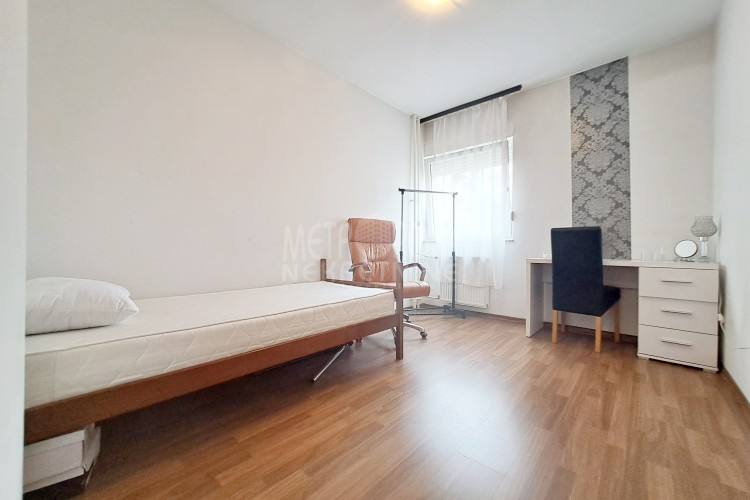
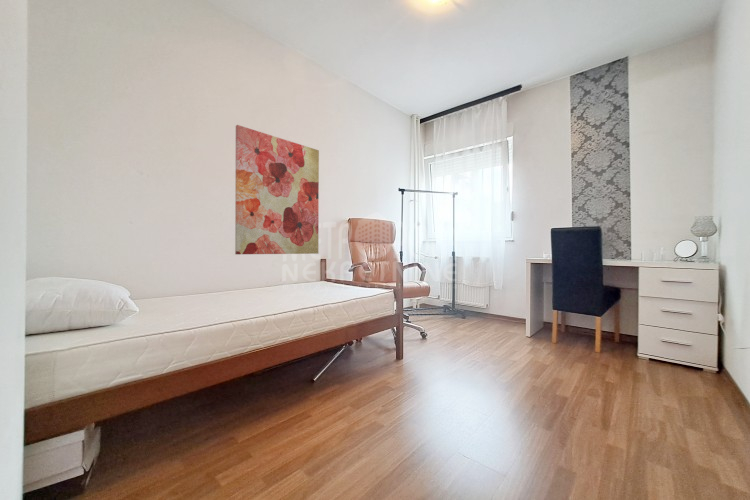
+ wall art [234,124,320,255]
